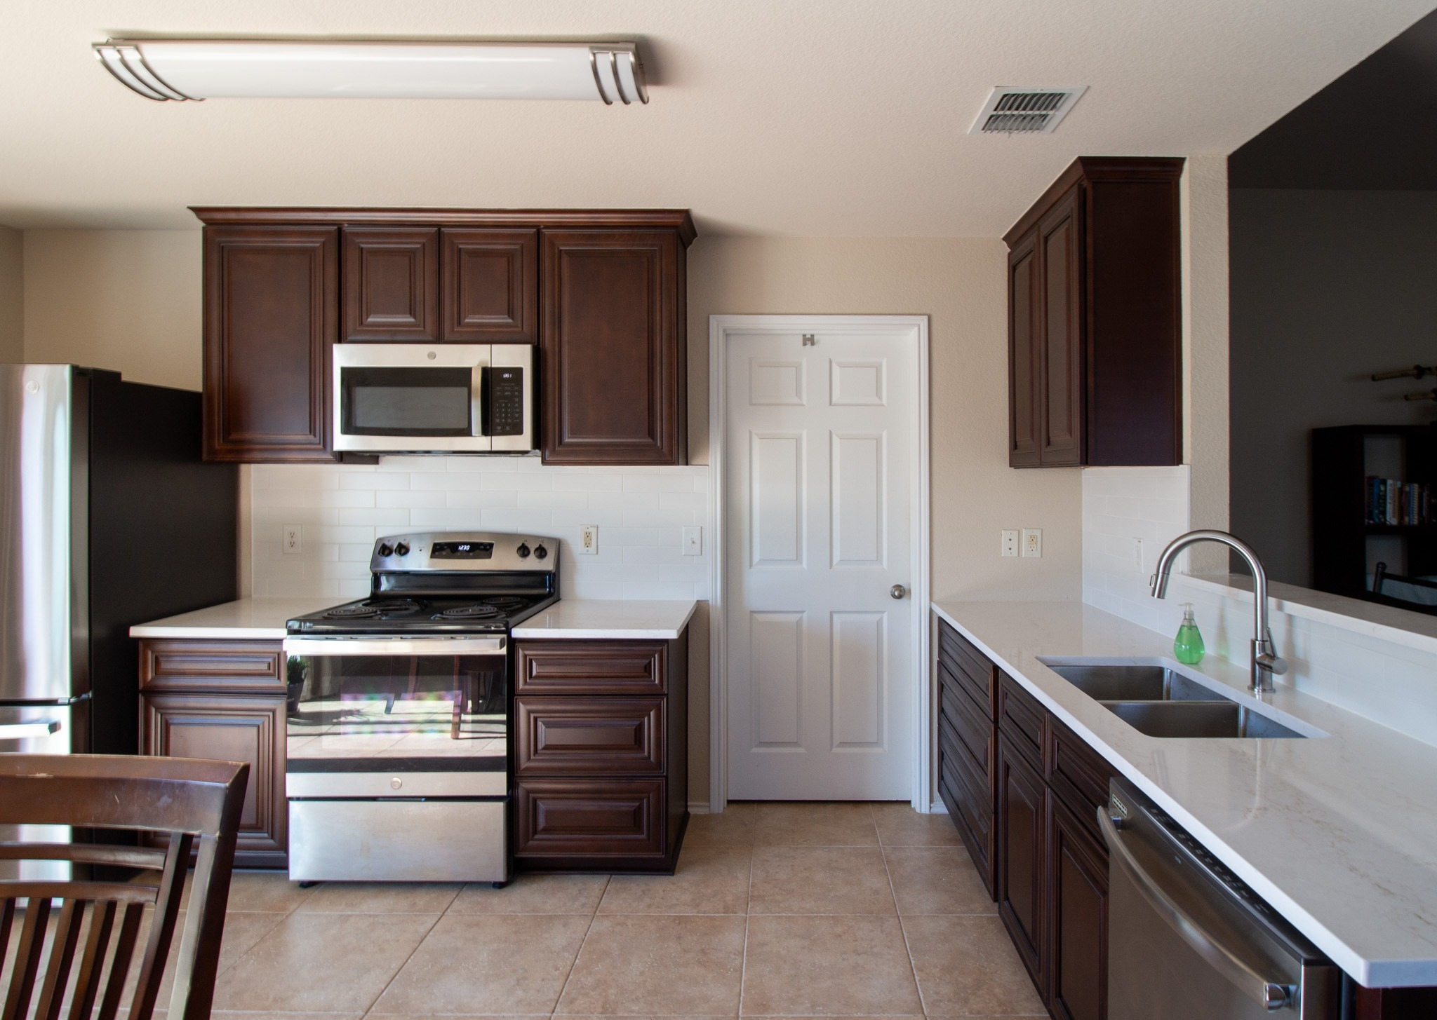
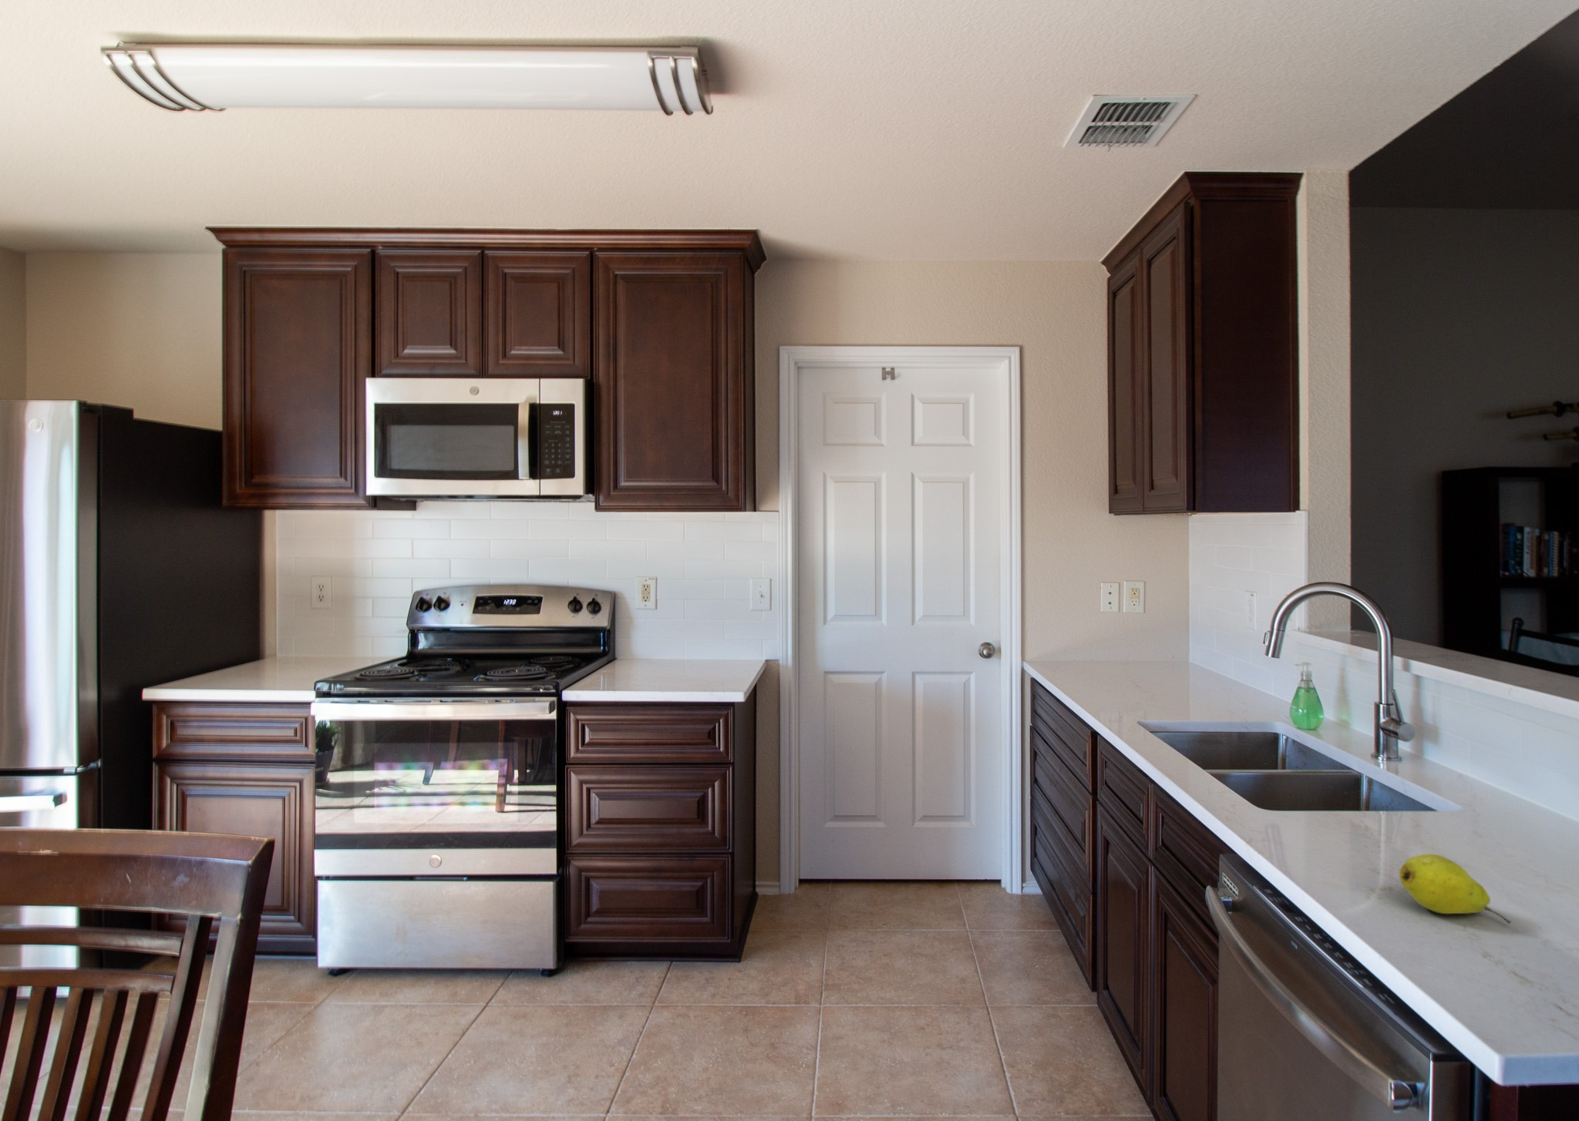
+ fruit [1398,853,1512,924]
